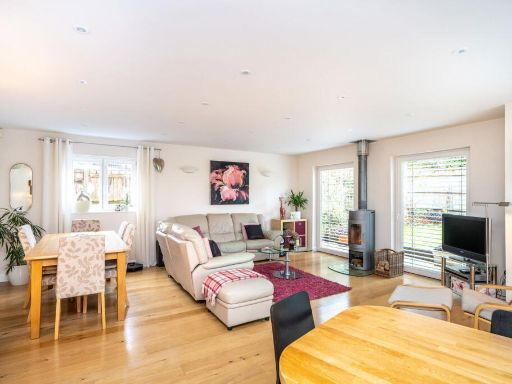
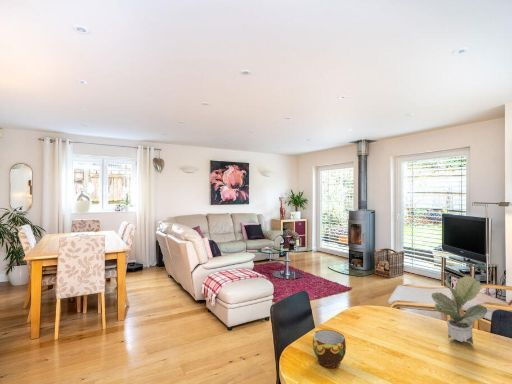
+ cup [312,329,347,369]
+ potted plant [431,275,488,345]
